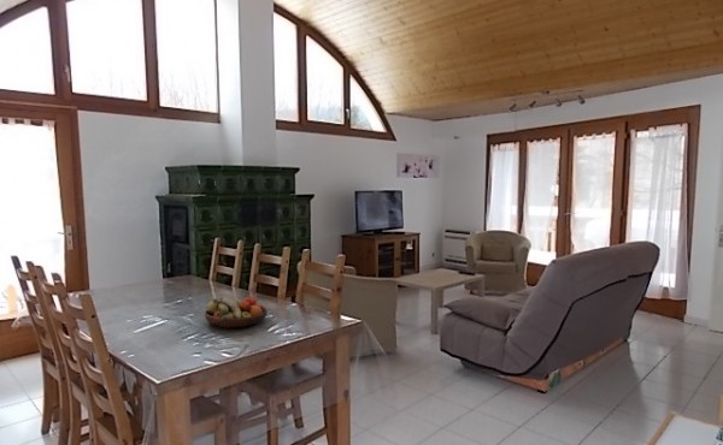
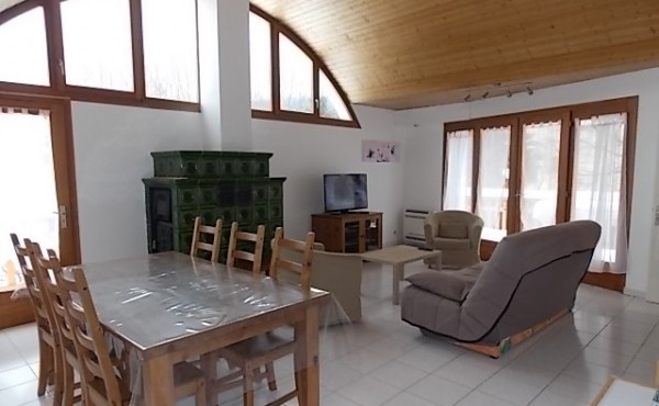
- fruit bowl [204,295,269,330]
